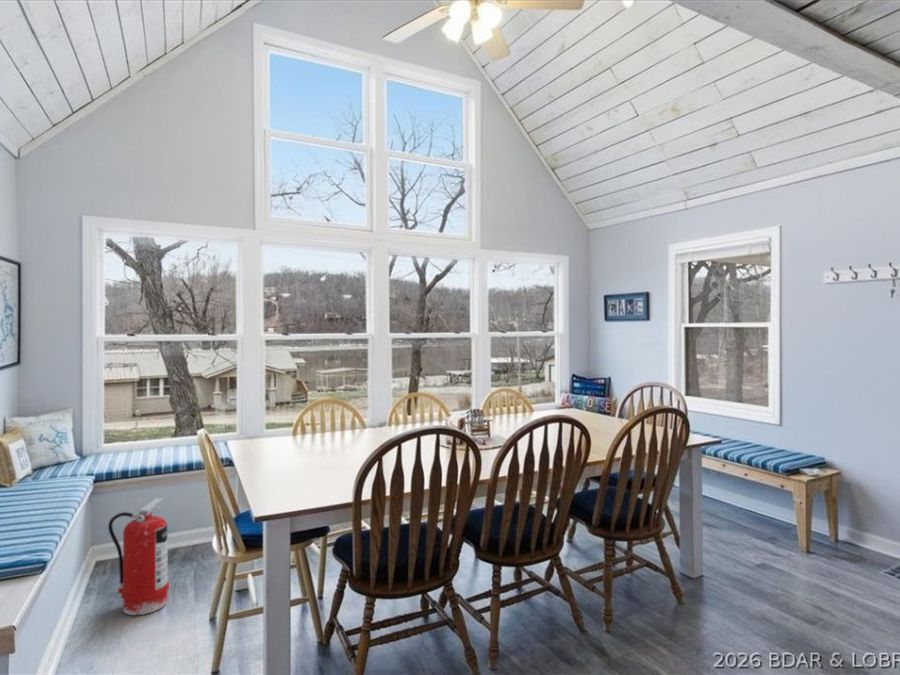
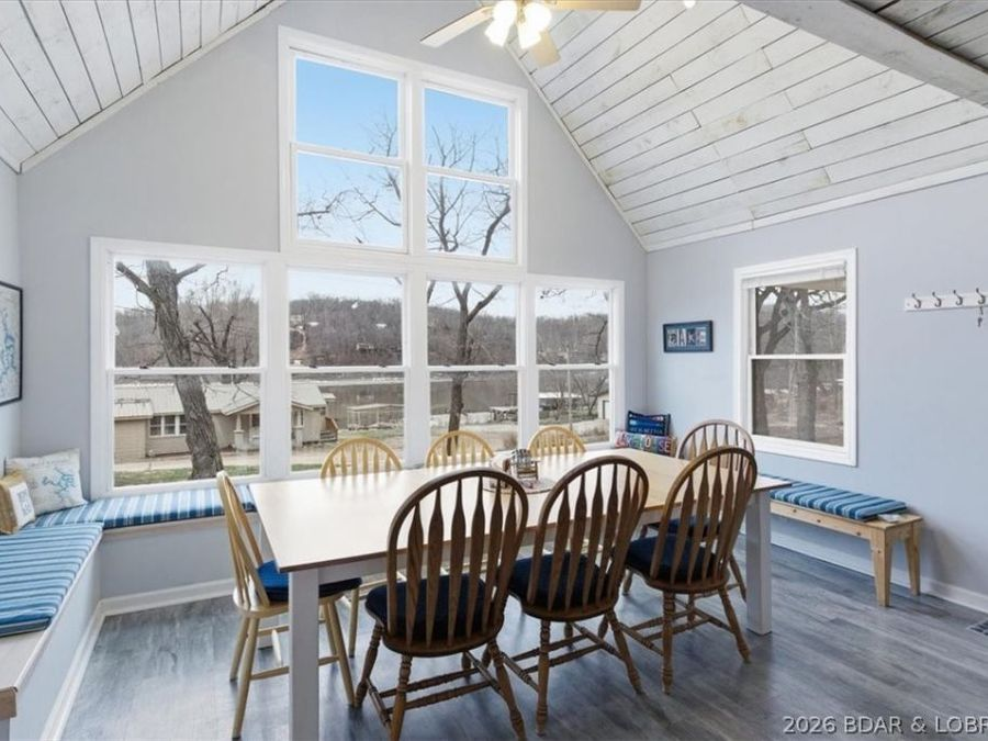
- fire extinguisher [107,497,170,616]
